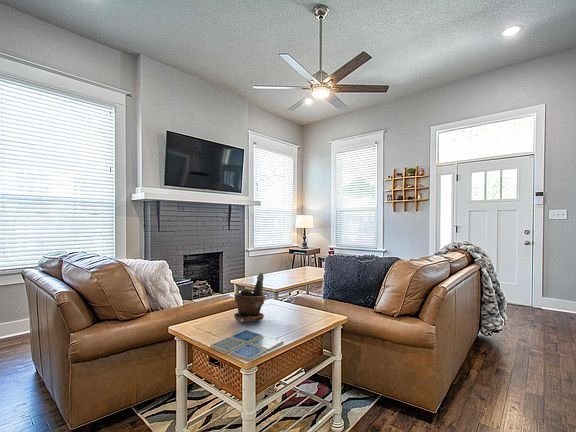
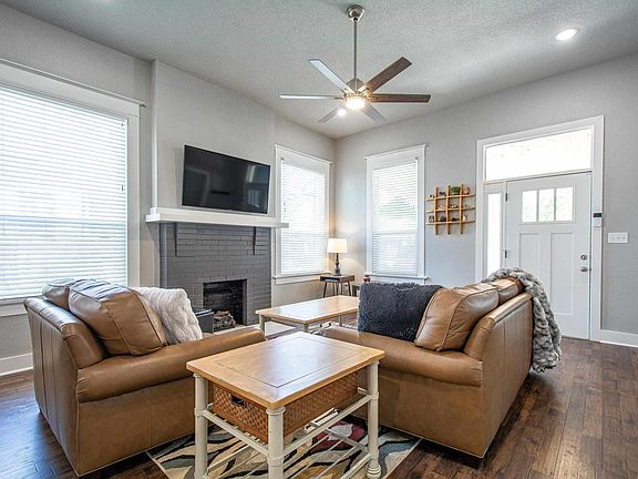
- drink coaster [209,329,284,363]
- potted plant [233,272,266,323]
